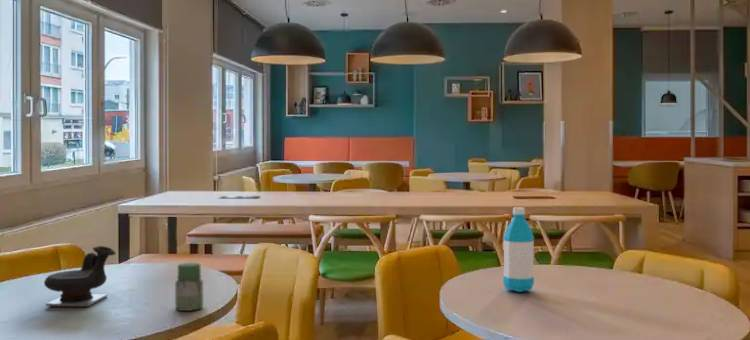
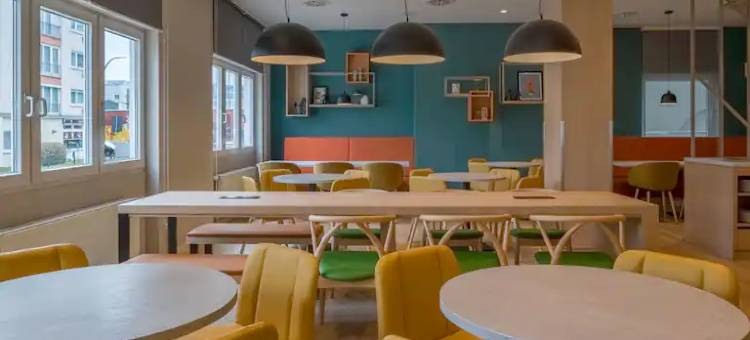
- teapot [43,245,117,307]
- jar [174,262,204,312]
- water bottle [502,206,535,293]
